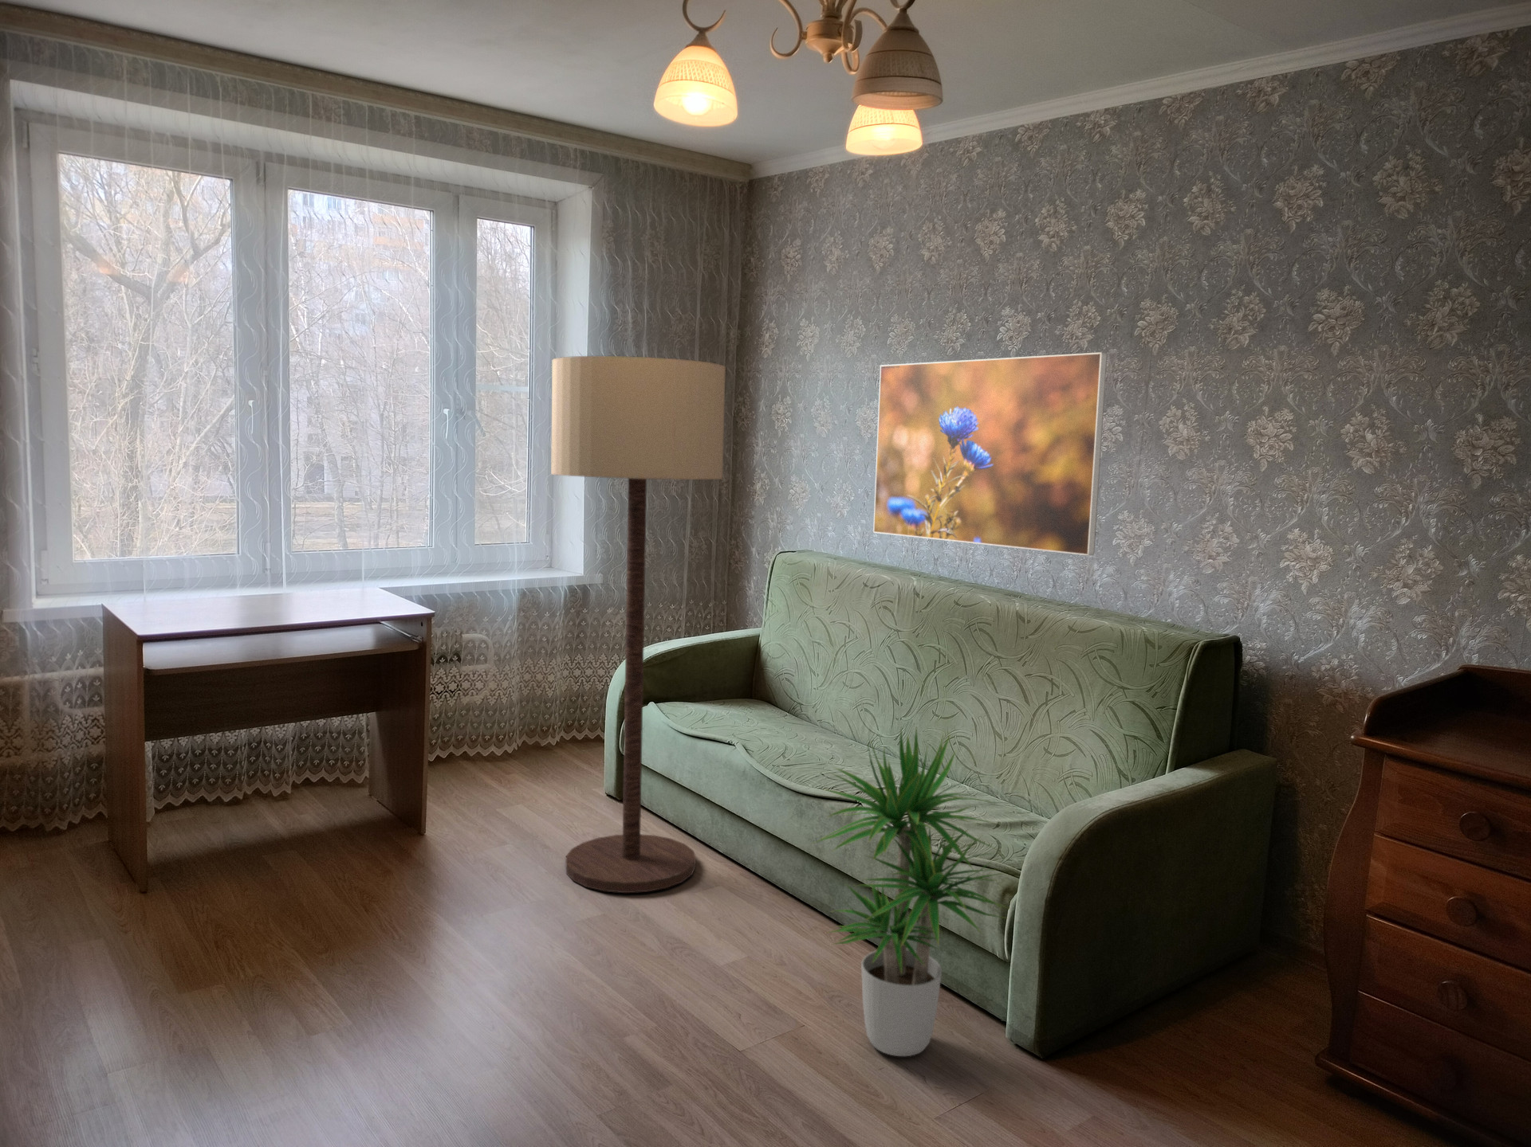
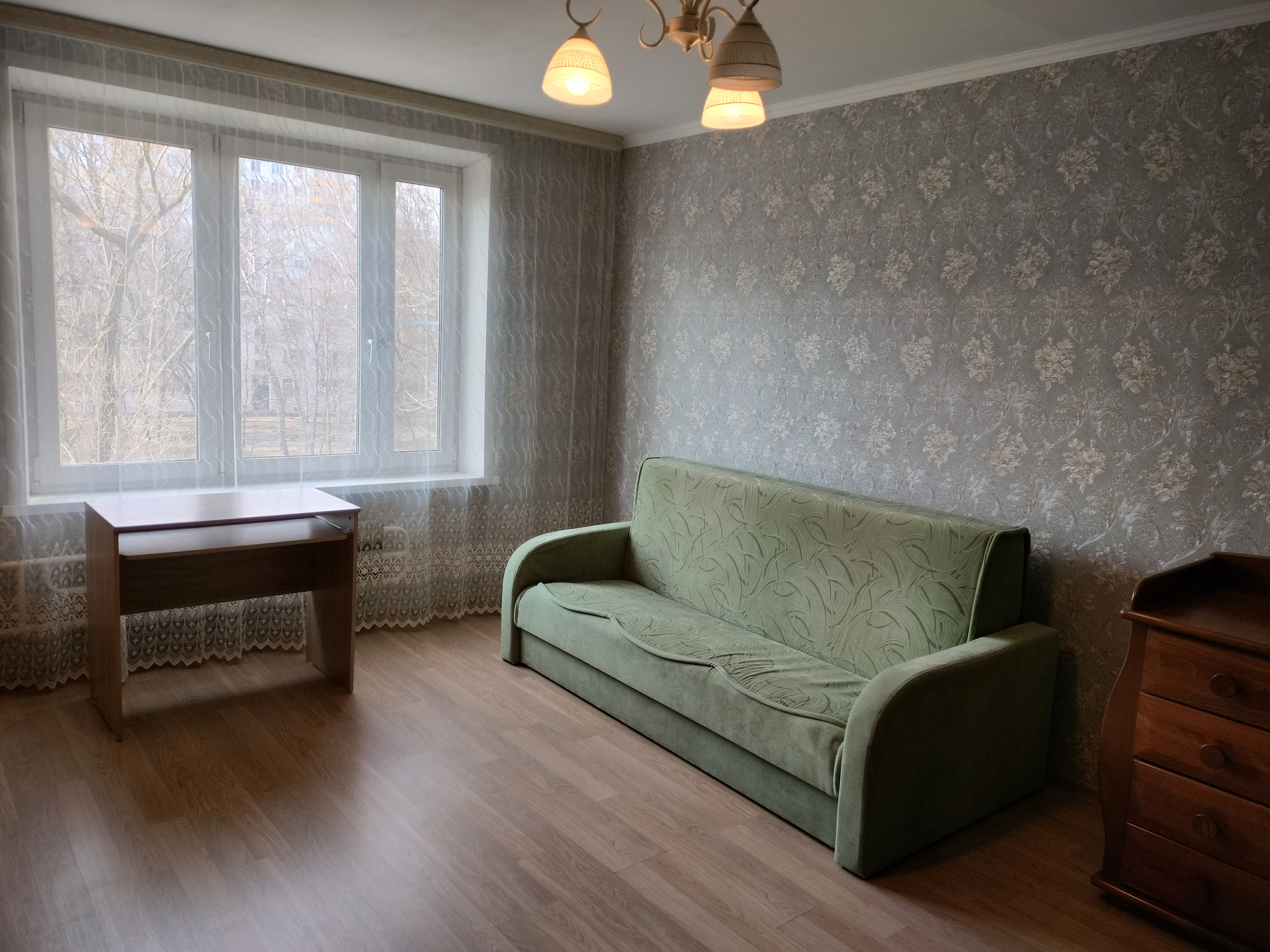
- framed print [873,352,1108,555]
- floor lamp [550,355,727,894]
- potted plant [809,728,1010,1057]
